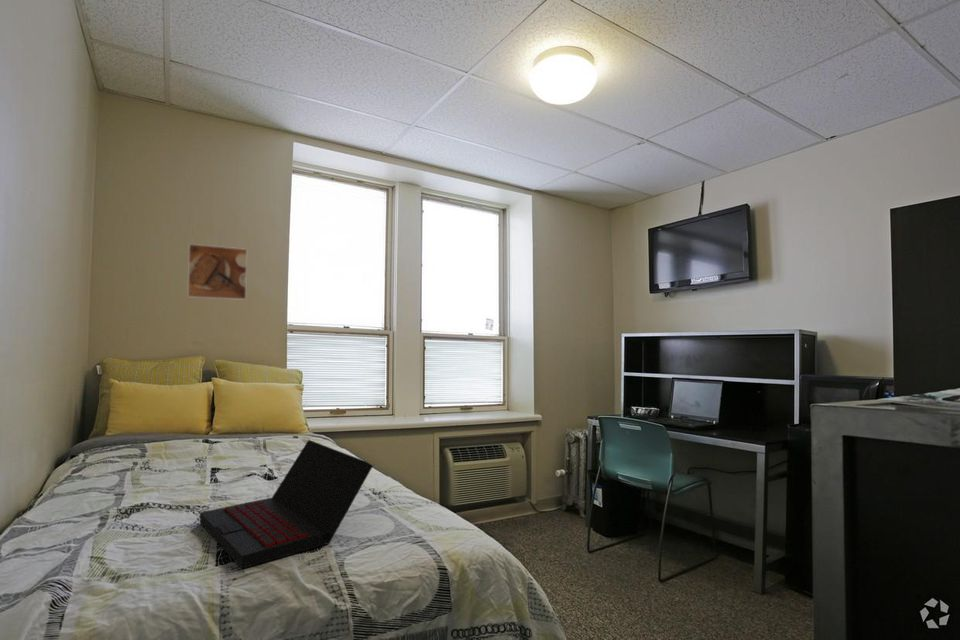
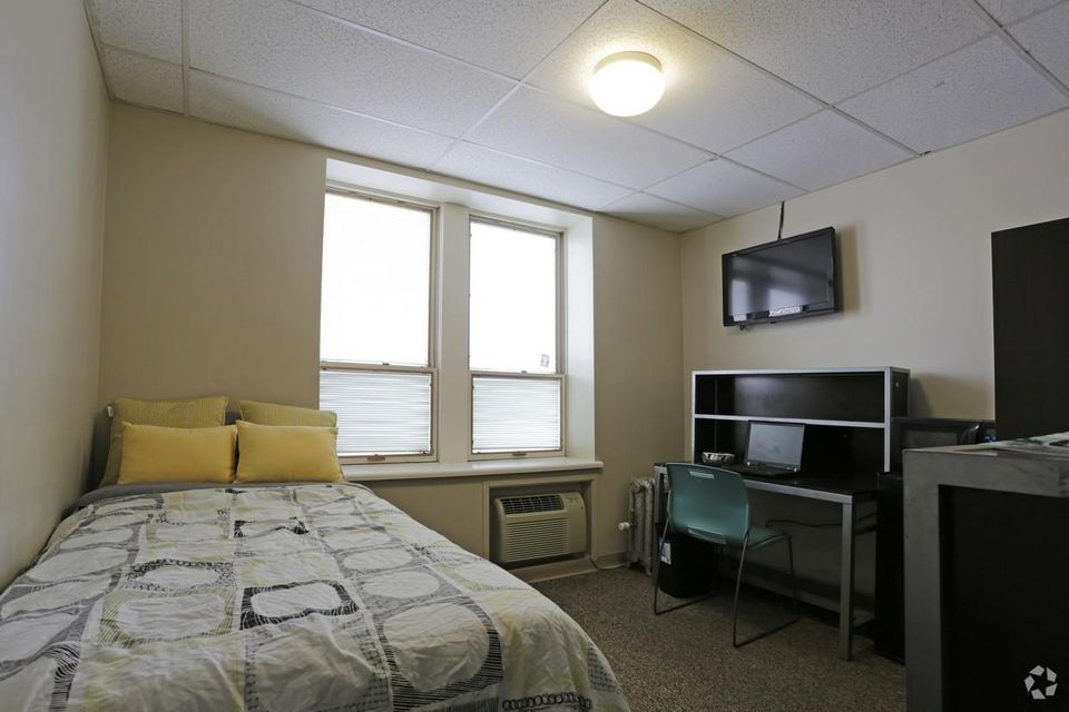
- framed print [186,243,248,301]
- laptop [199,439,374,570]
